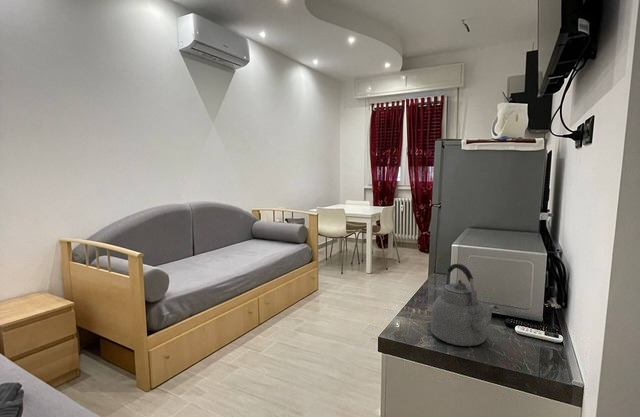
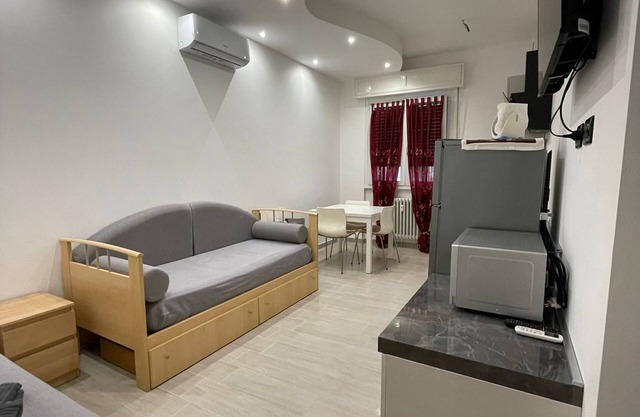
- kettle [430,263,501,347]
